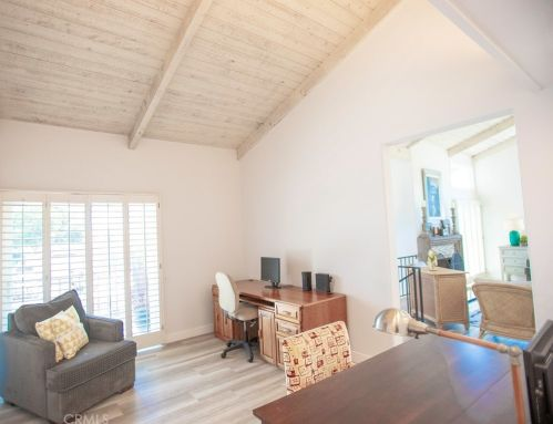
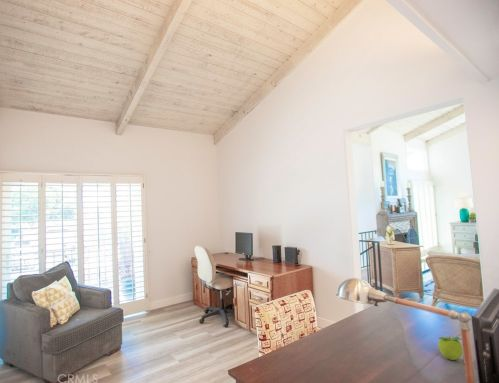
+ fruit [437,336,464,361]
